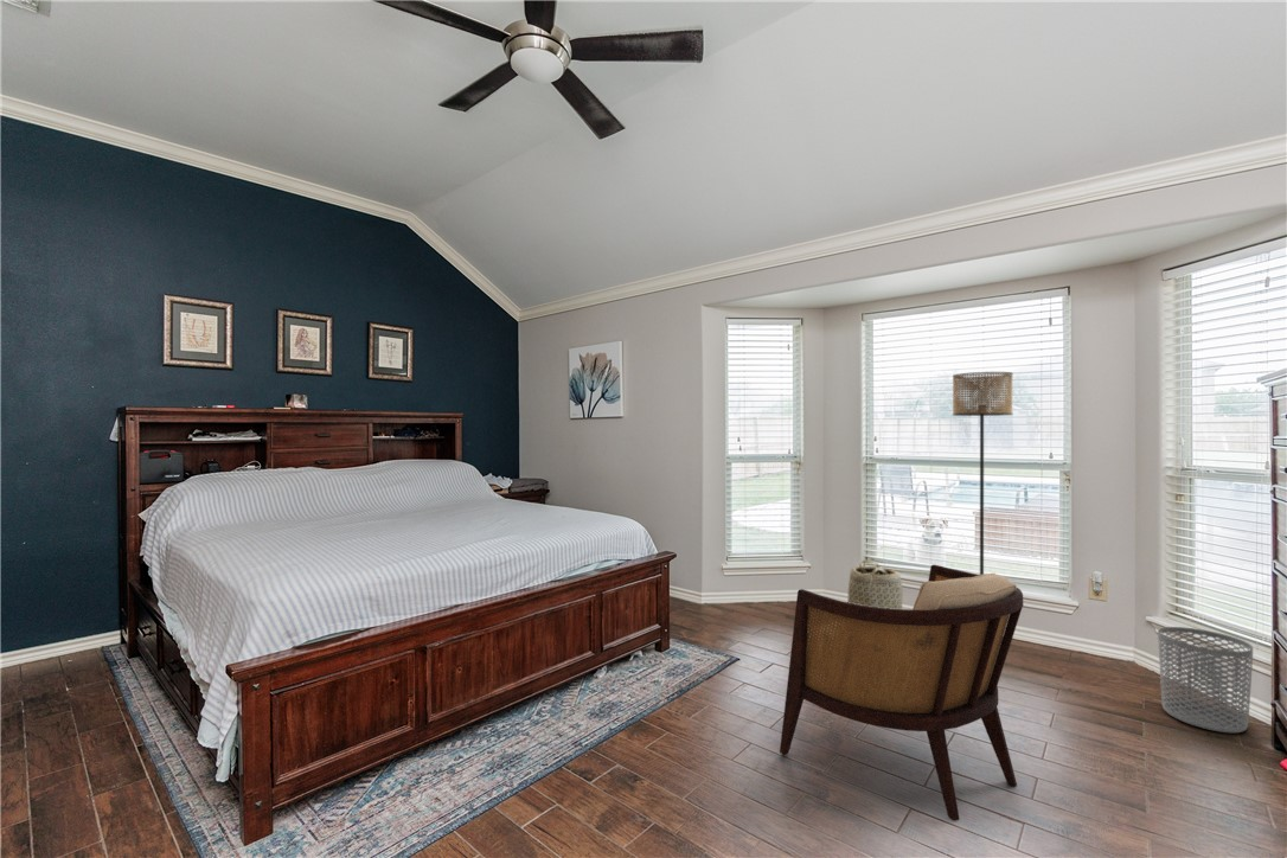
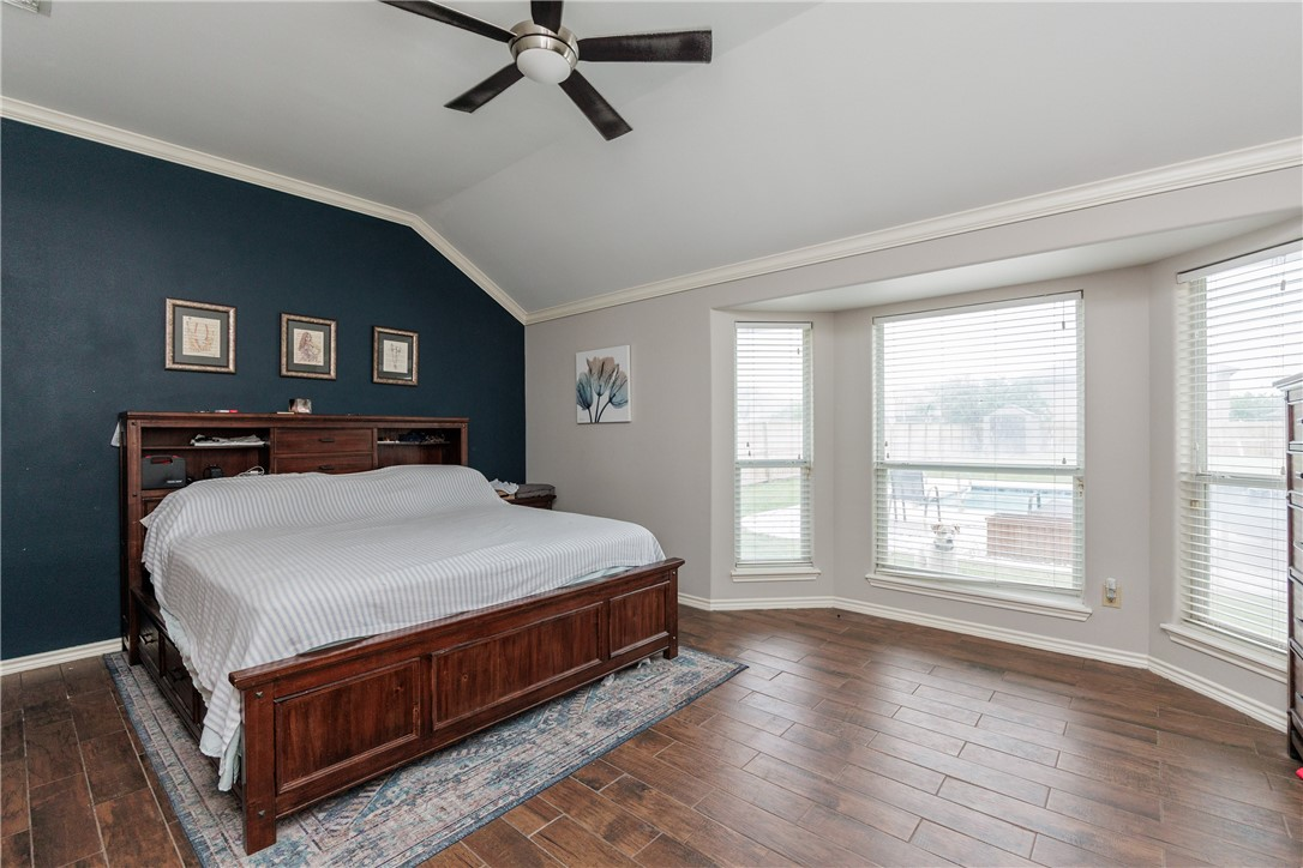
- floor lamp [952,371,1014,645]
- armchair [779,563,1024,822]
- waste bin [1157,626,1254,734]
- basket [846,559,904,609]
